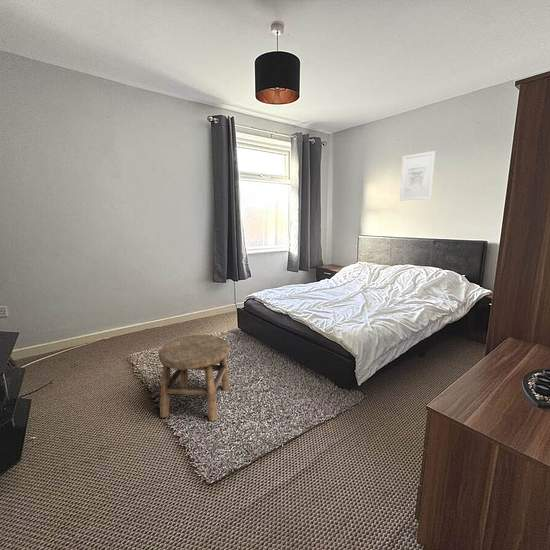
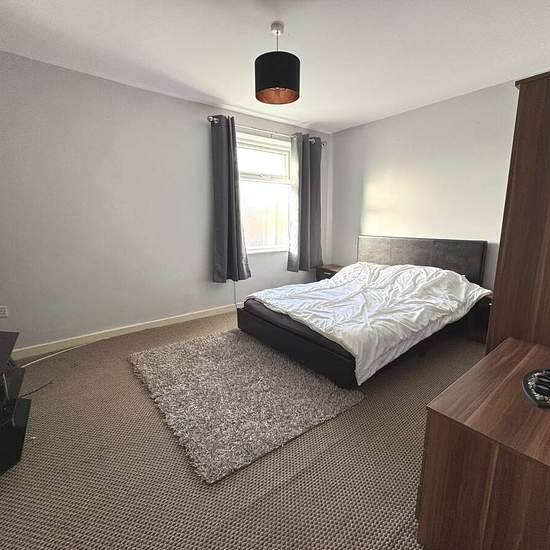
- wall art [398,150,436,202]
- stool [158,334,231,422]
